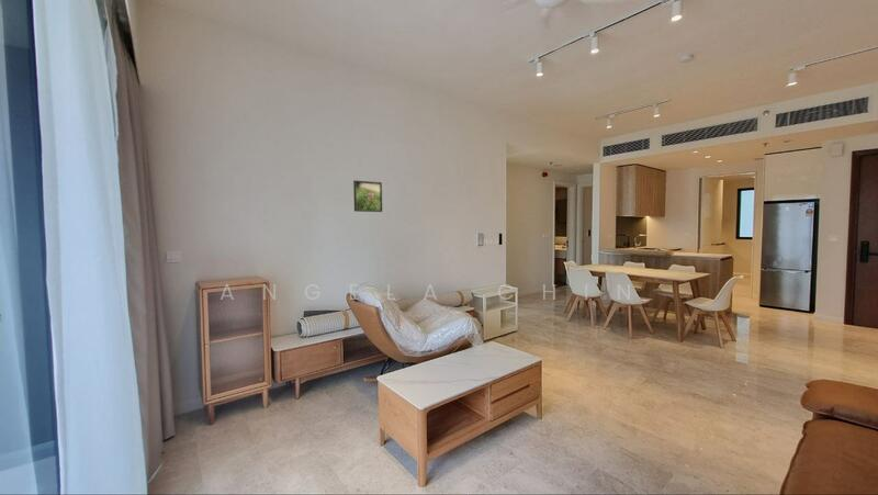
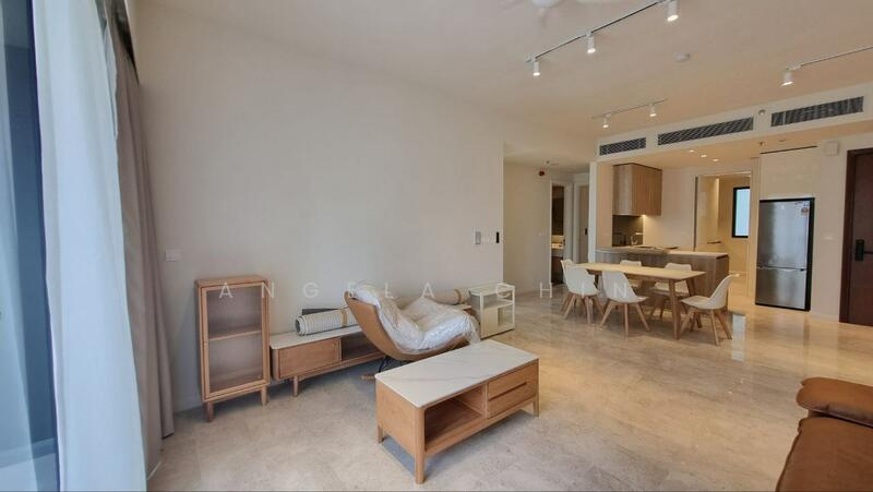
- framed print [352,179,383,213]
